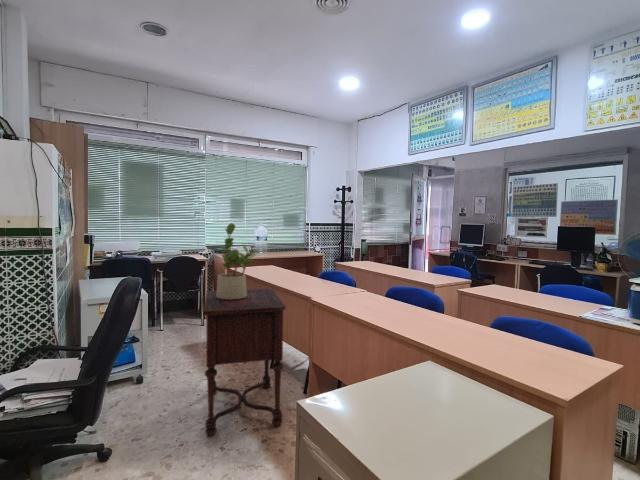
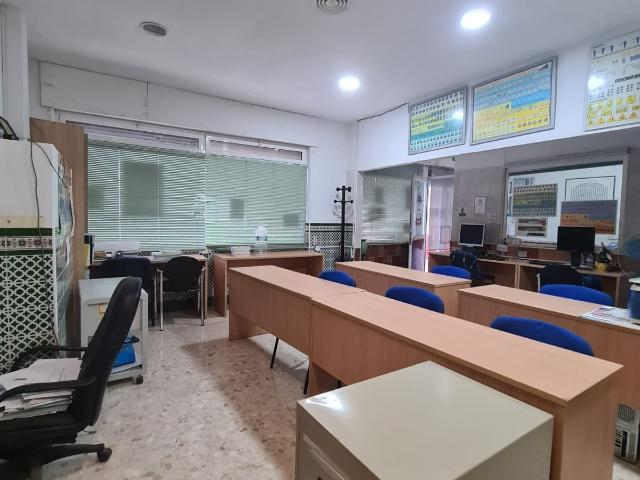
- potted plant [216,222,258,299]
- side table [203,288,286,437]
